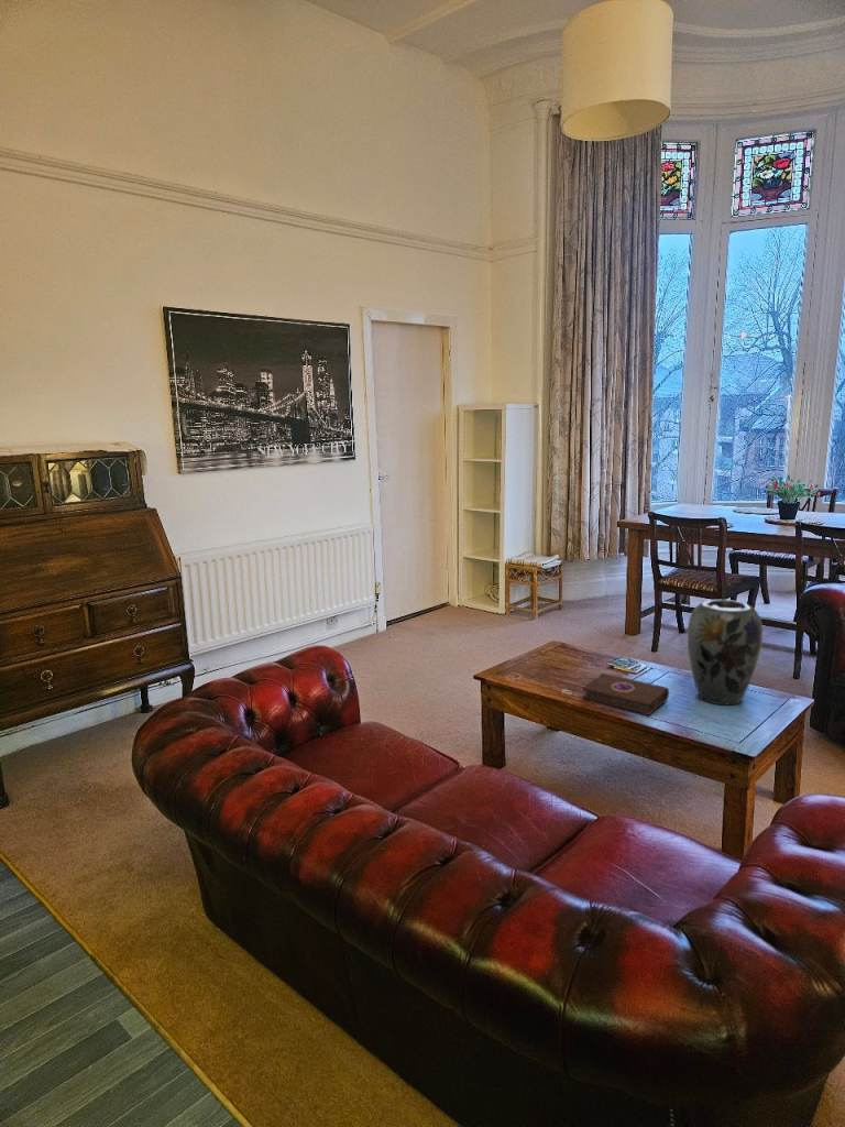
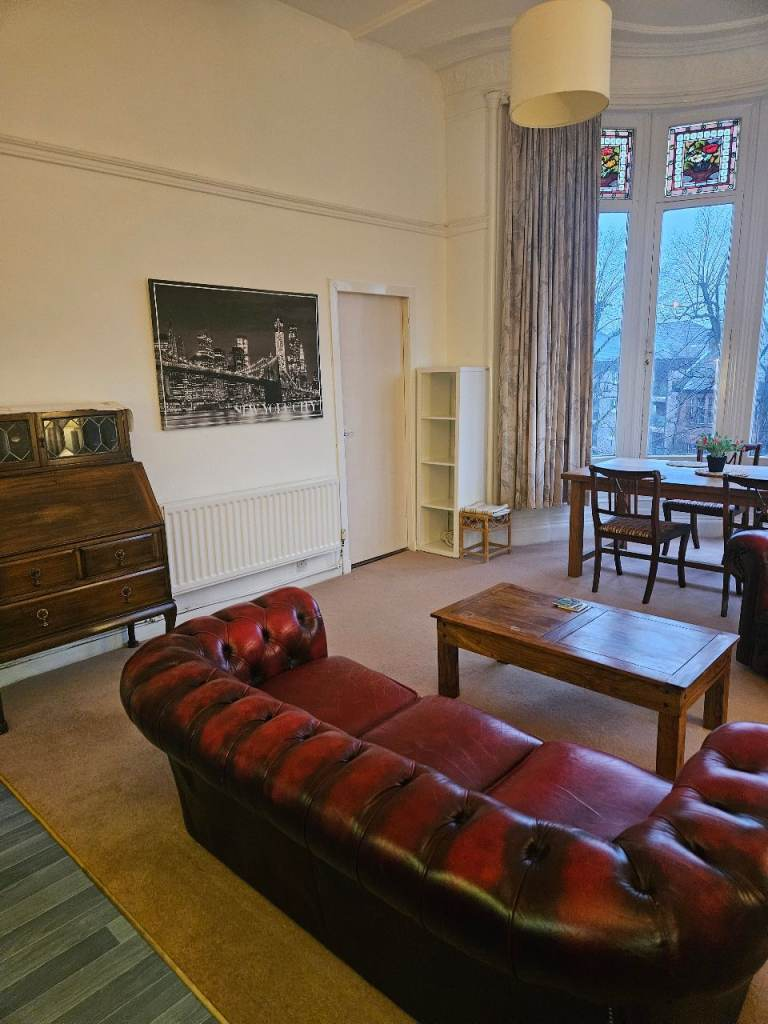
- vase [687,599,764,705]
- book [582,672,670,716]
